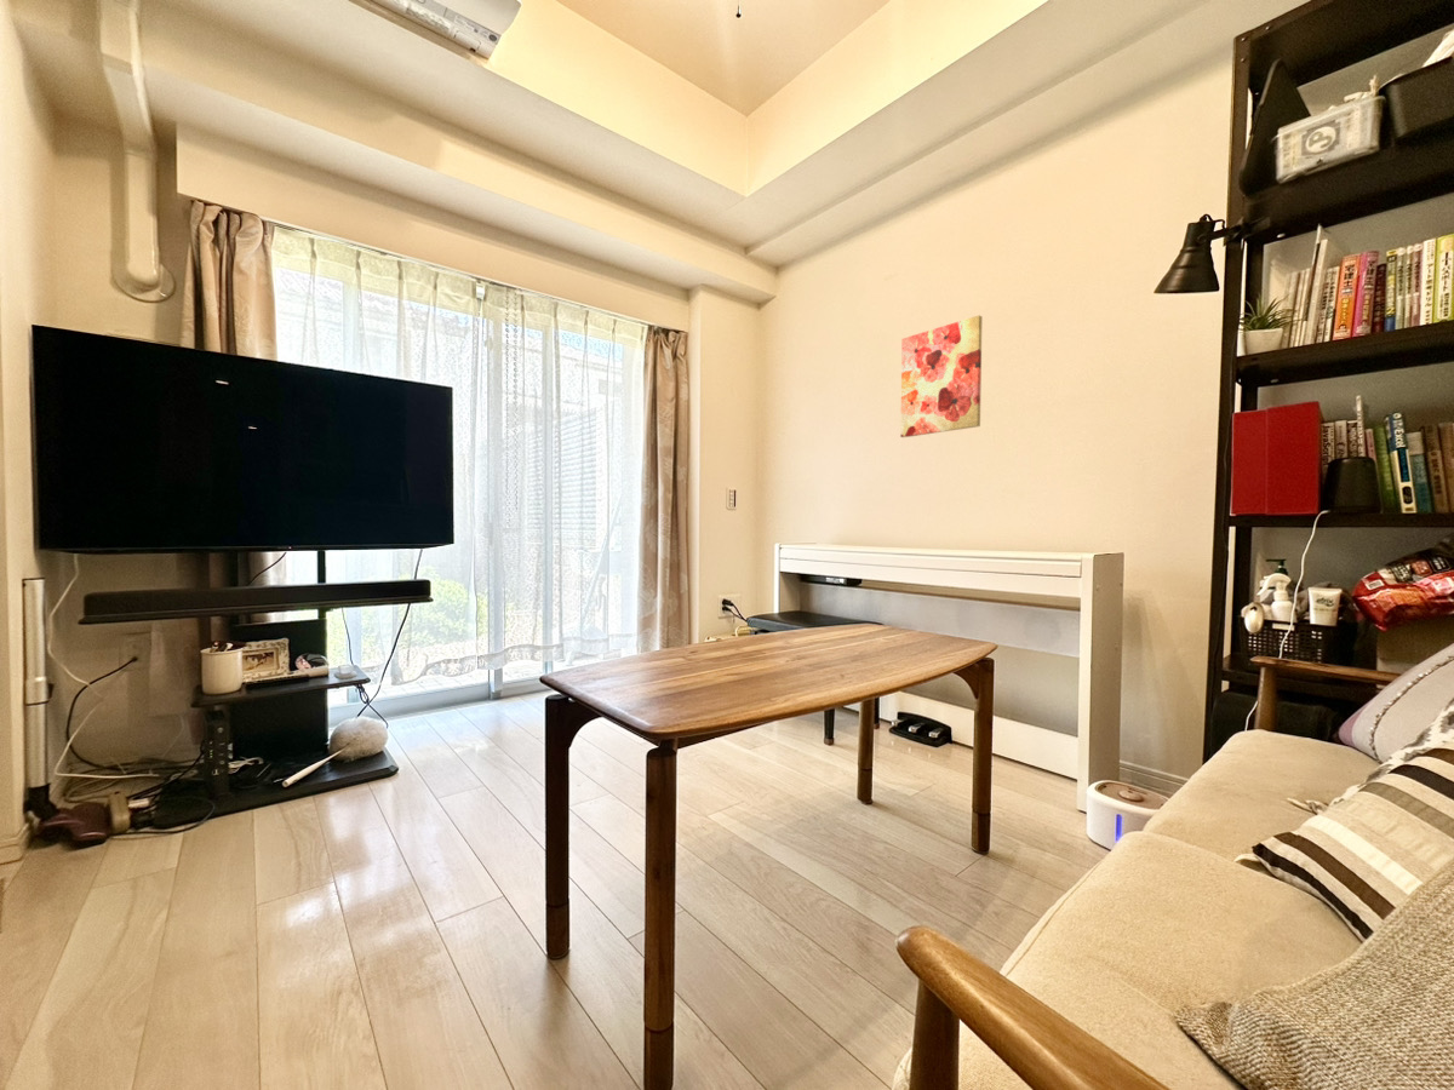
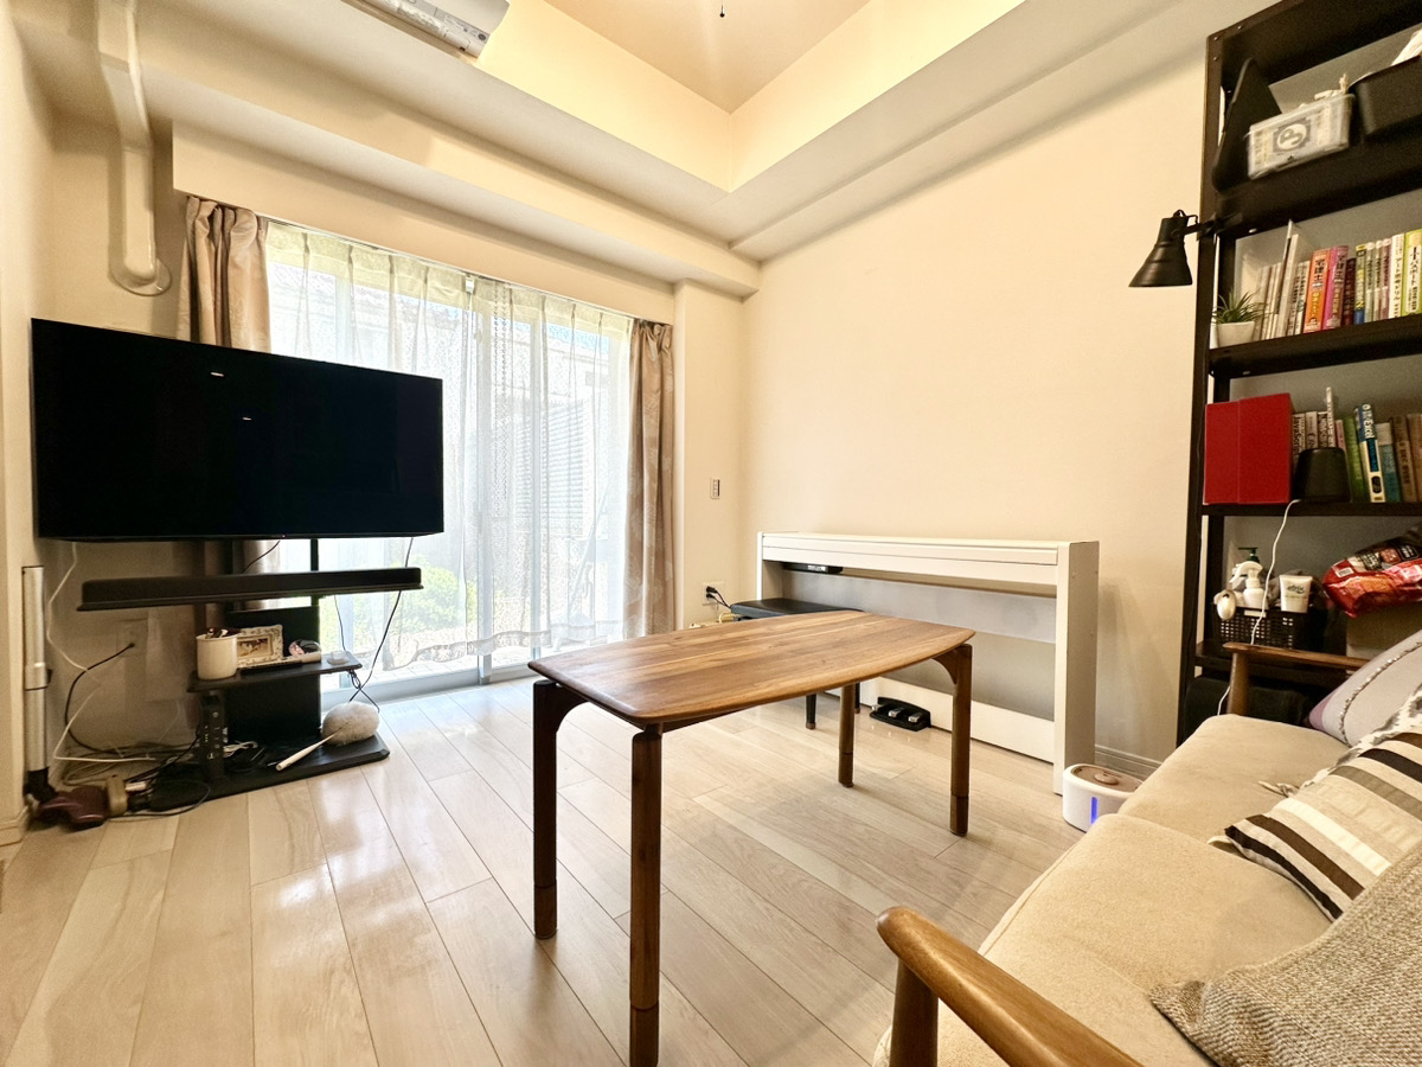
- wall art [899,314,983,438]
